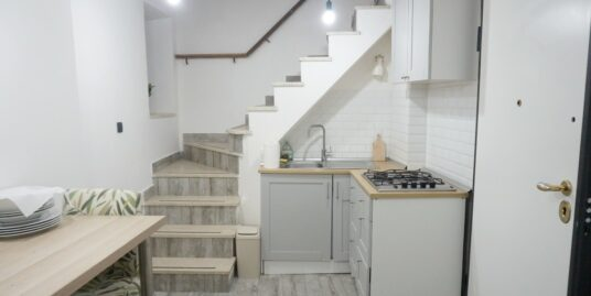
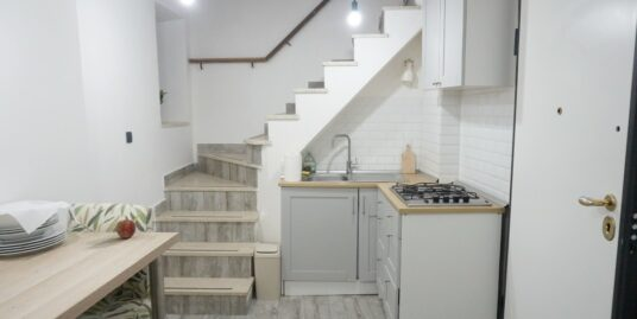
+ apple [115,218,137,240]
